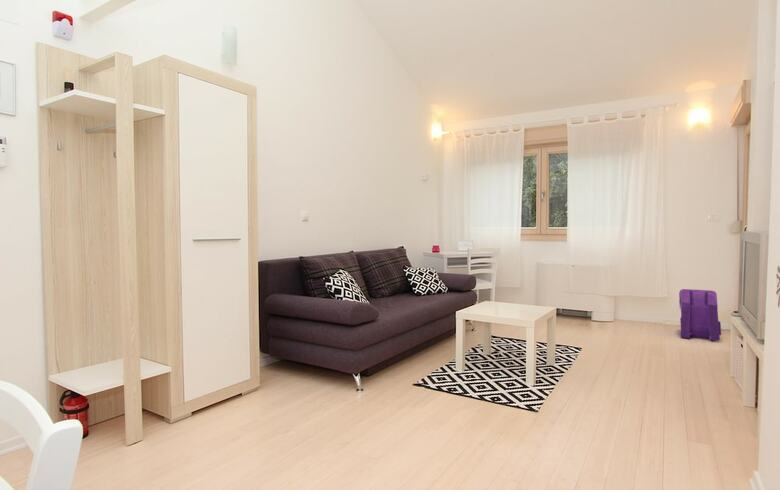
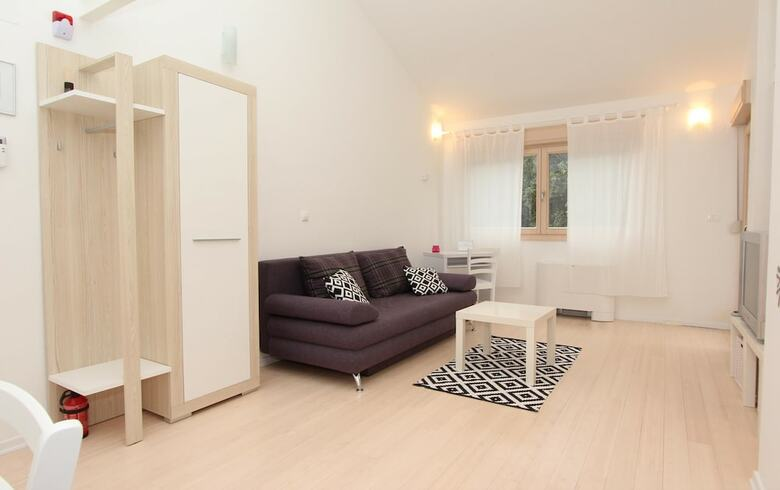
- backpack [678,288,722,342]
